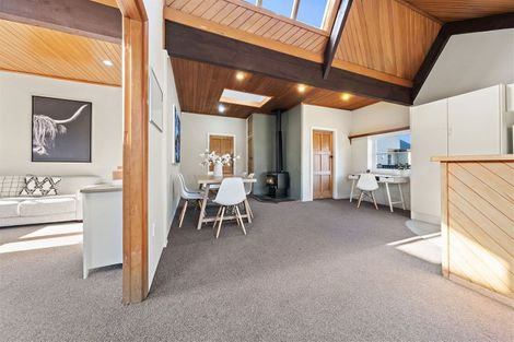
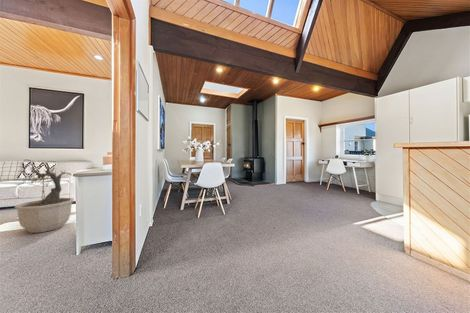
+ potted plant [13,163,75,234]
